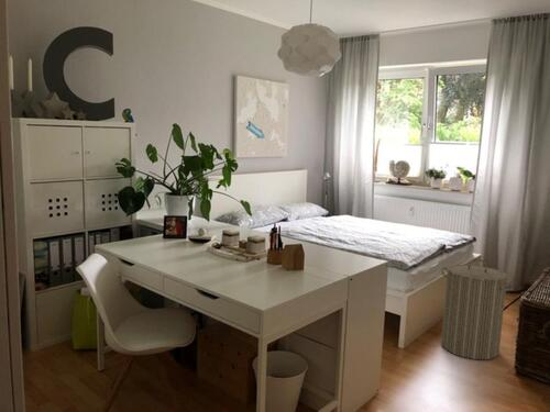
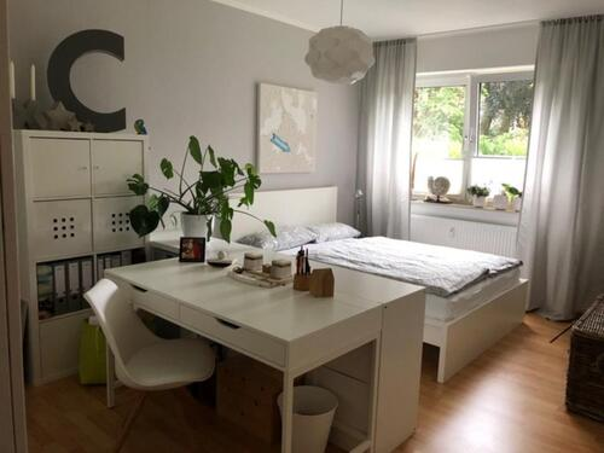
- laundry hamper [440,257,515,361]
